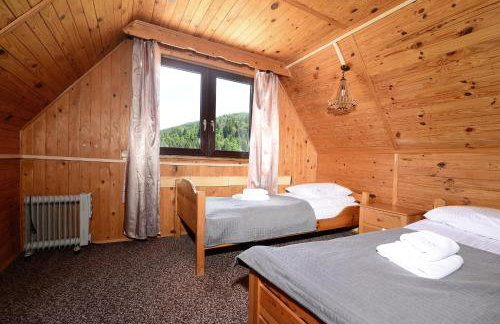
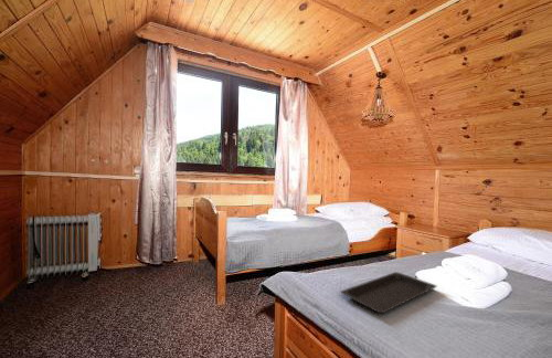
+ serving tray [339,271,438,314]
